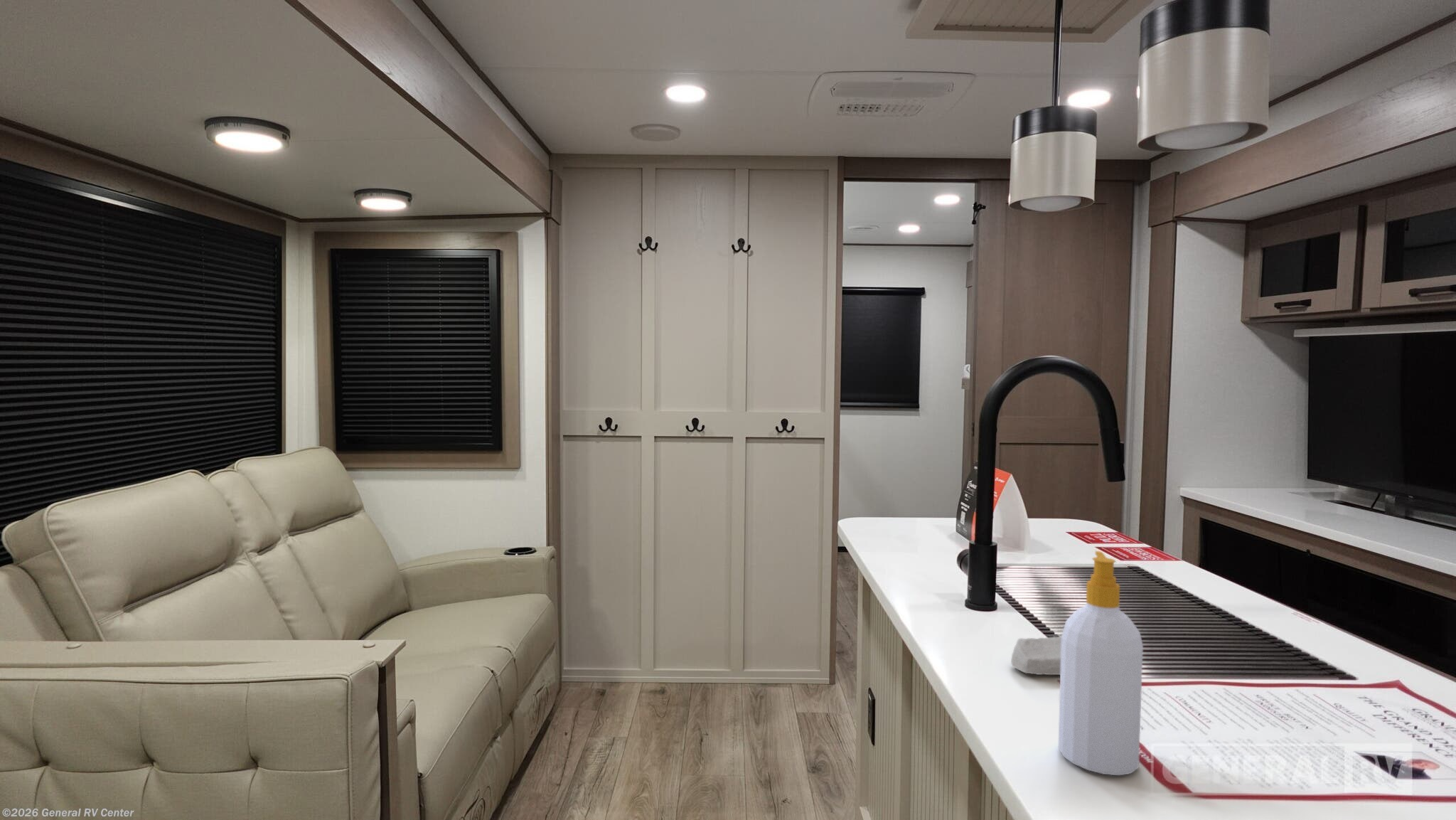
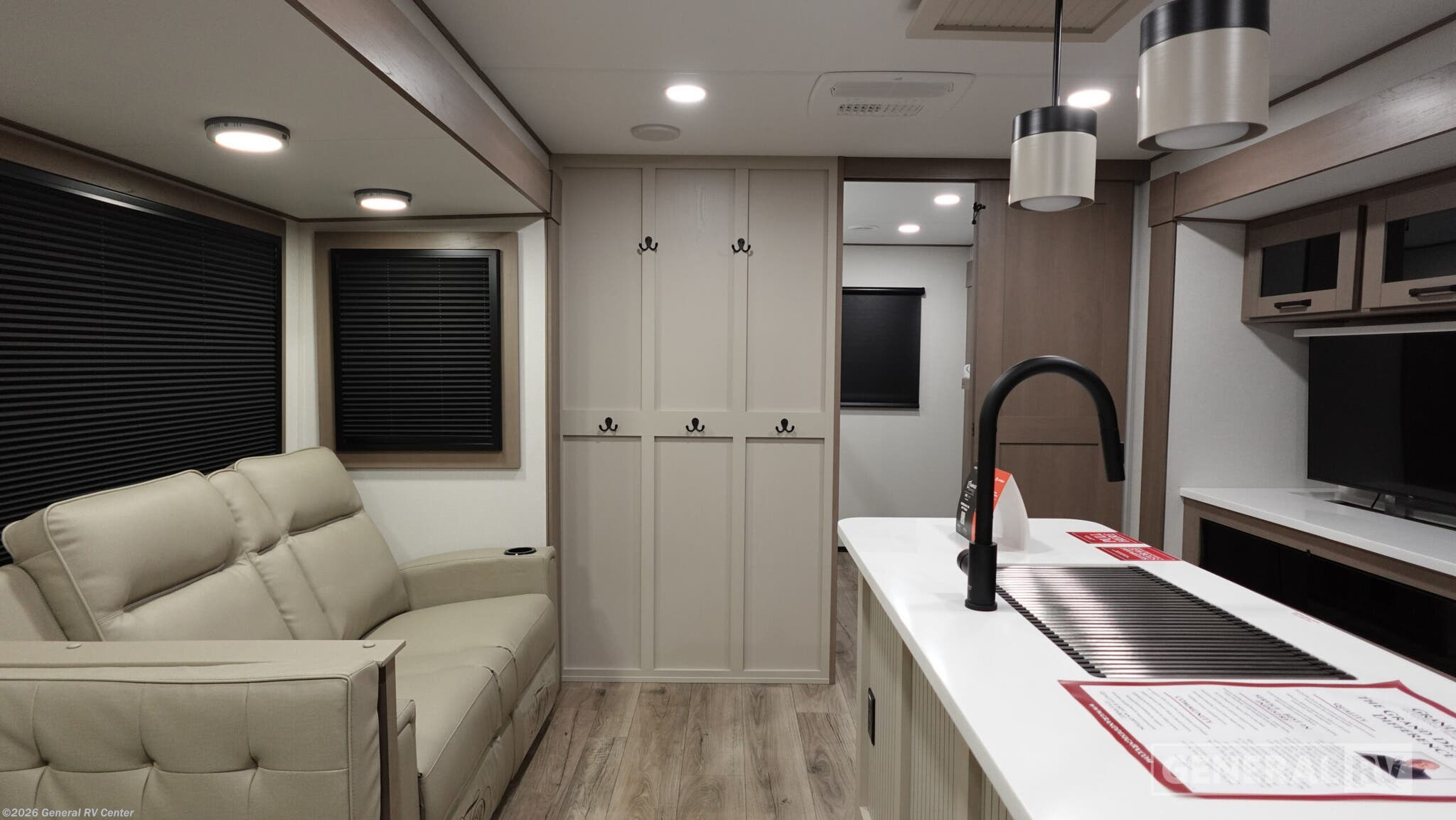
- soap bar [1010,636,1061,676]
- soap bottle [1058,550,1144,776]
